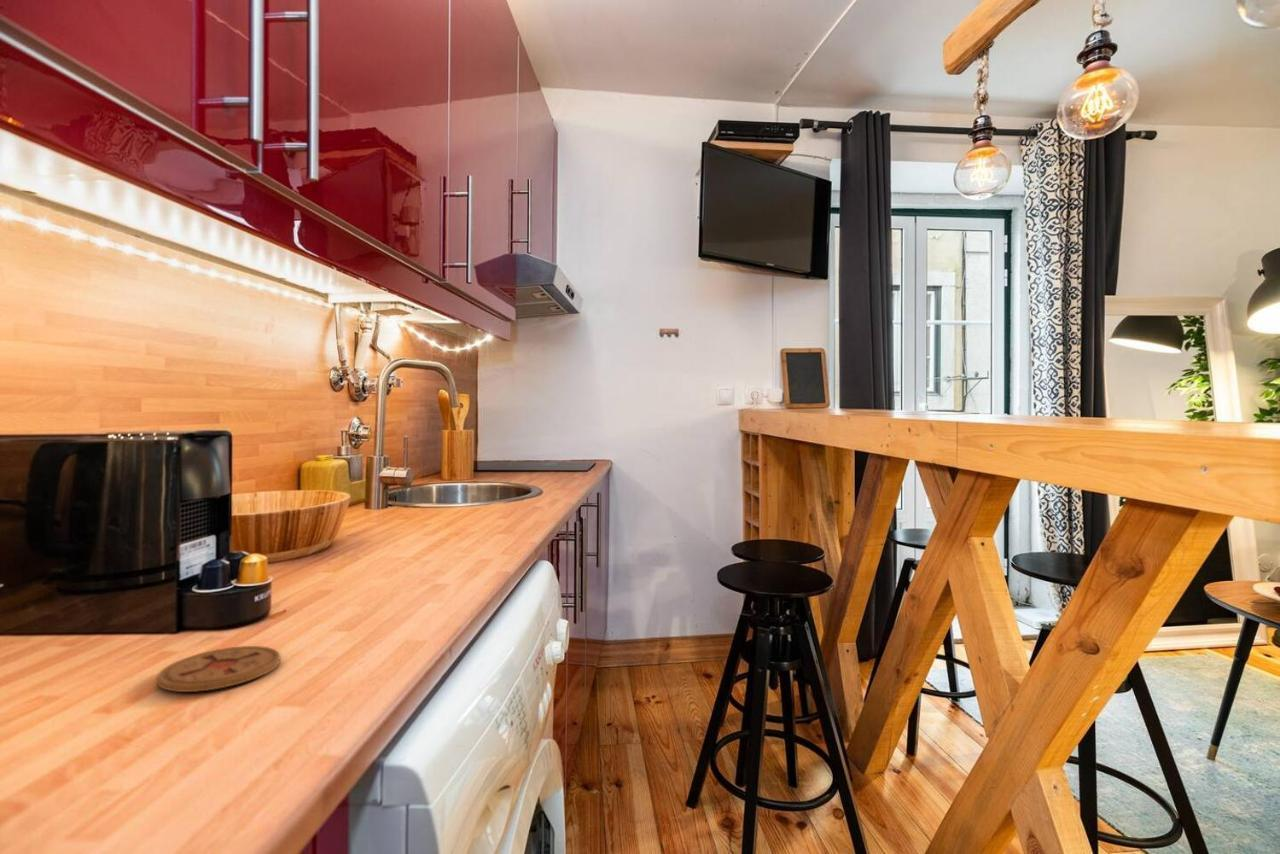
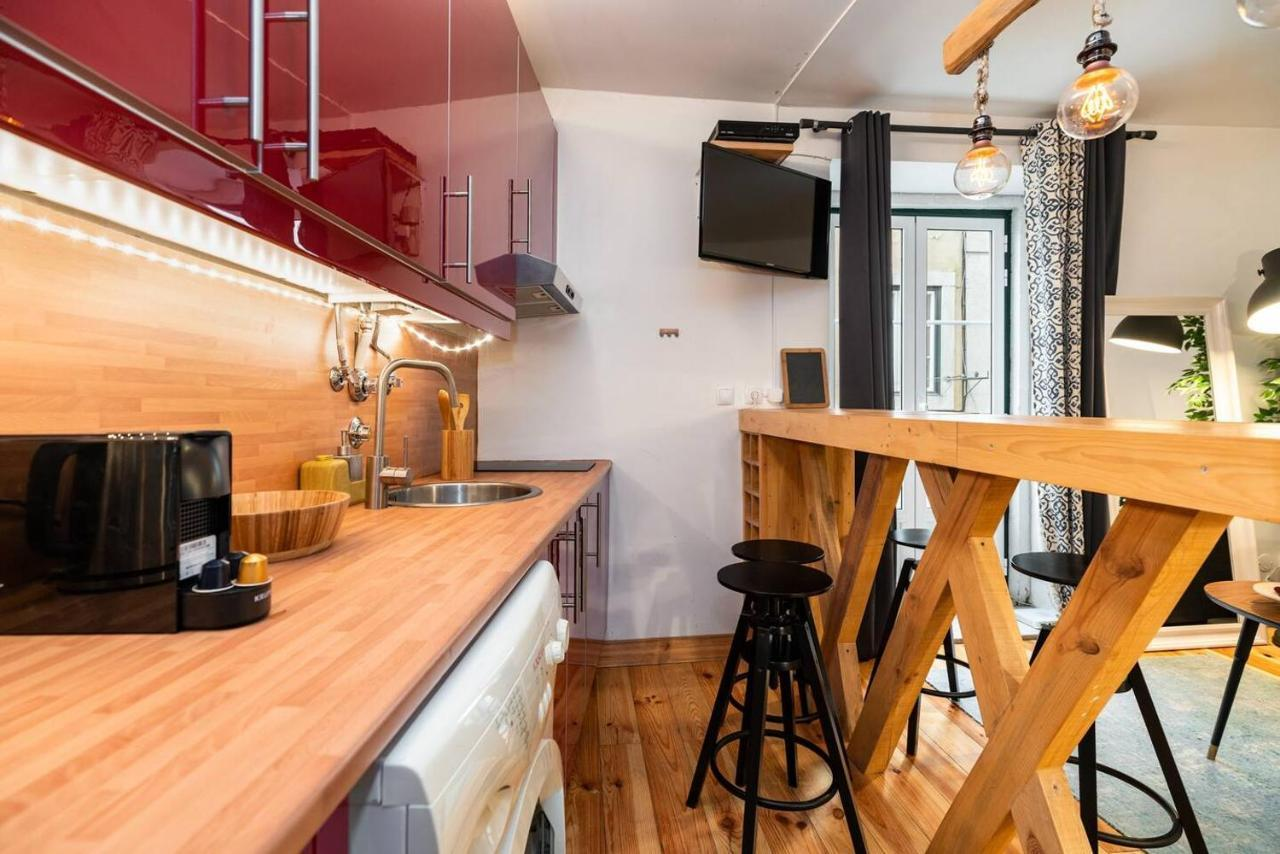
- coaster [156,645,281,693]
